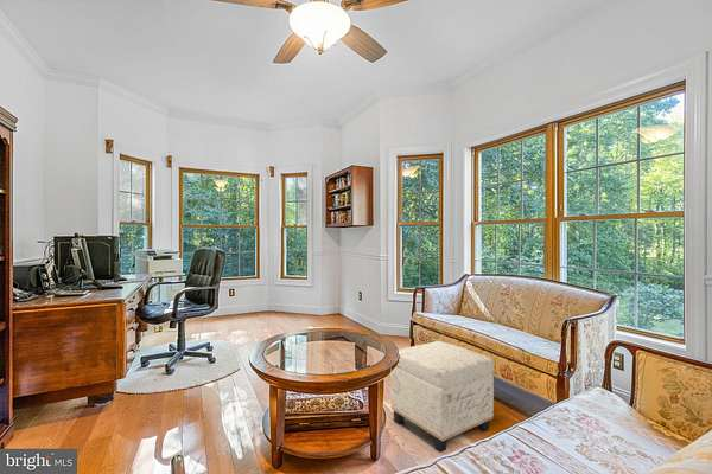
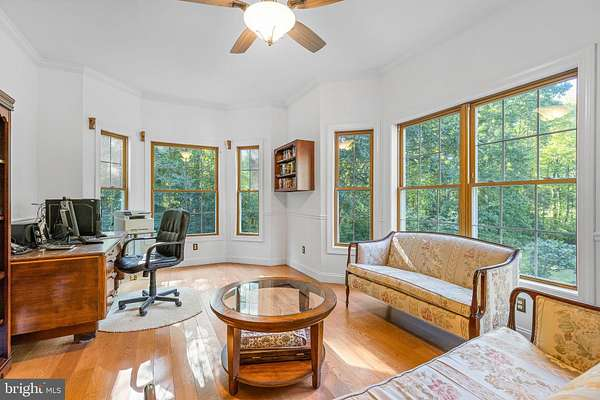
- ottoman [389,340,495,454]
